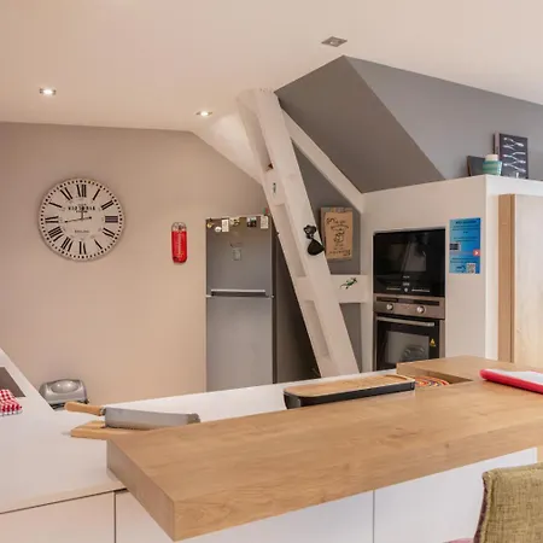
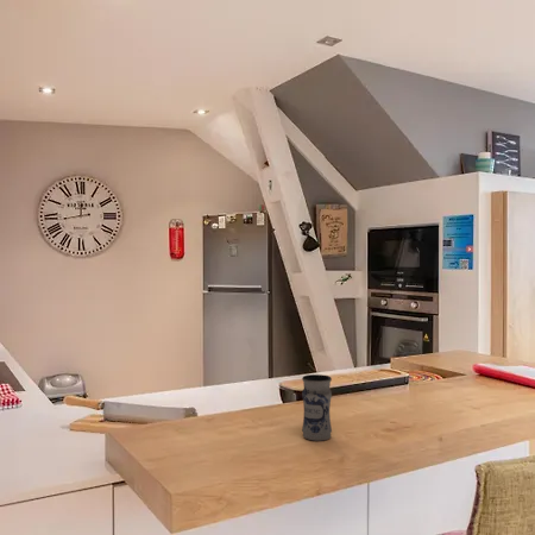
+ jar [301,373,333,442]
